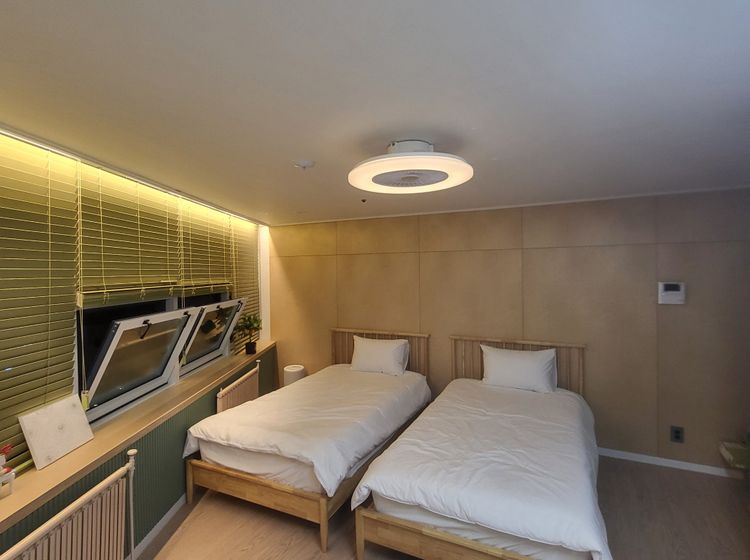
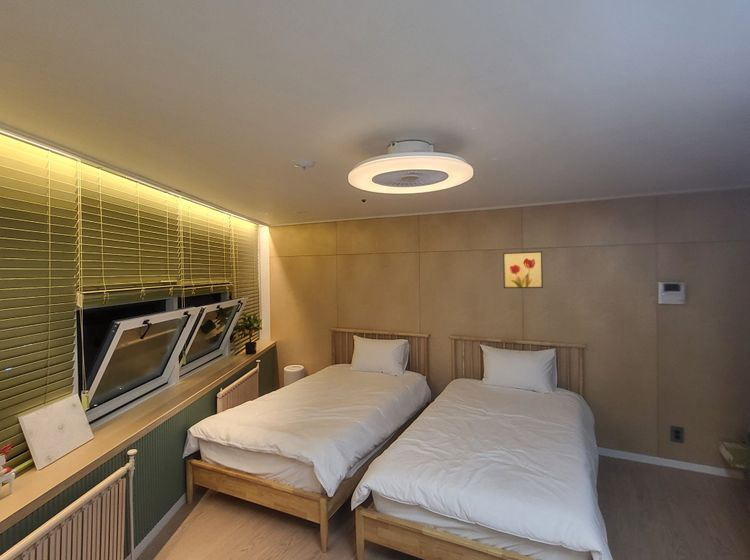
+ wall art [502,250,544,289]
